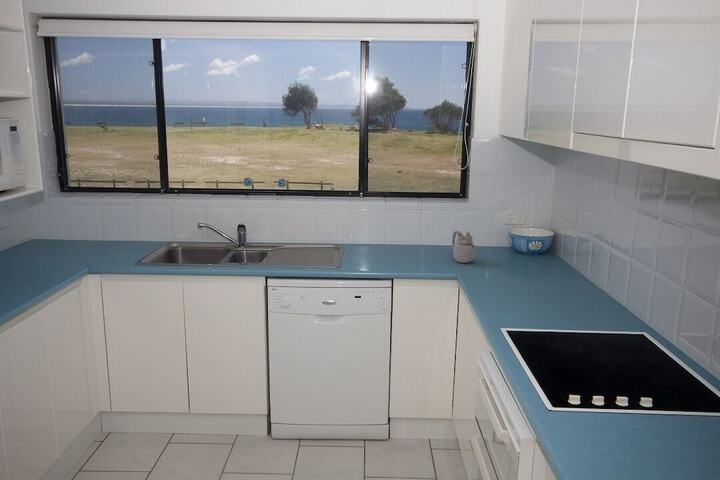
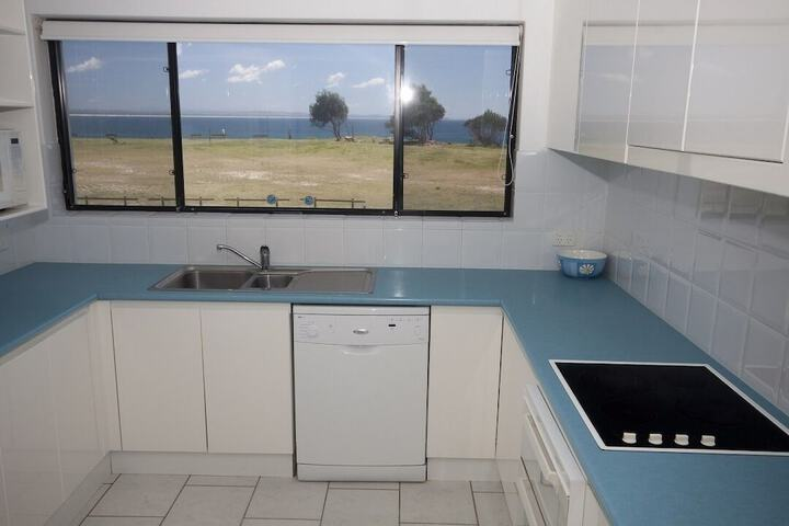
- teapot [451,230,476,264]
